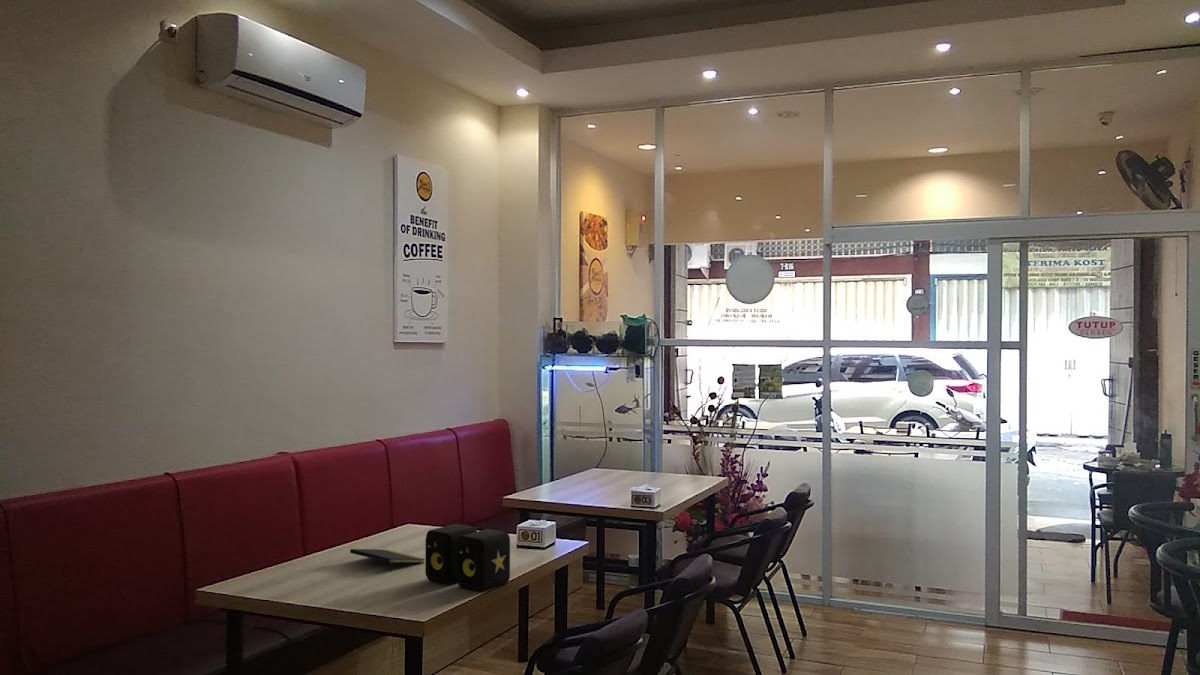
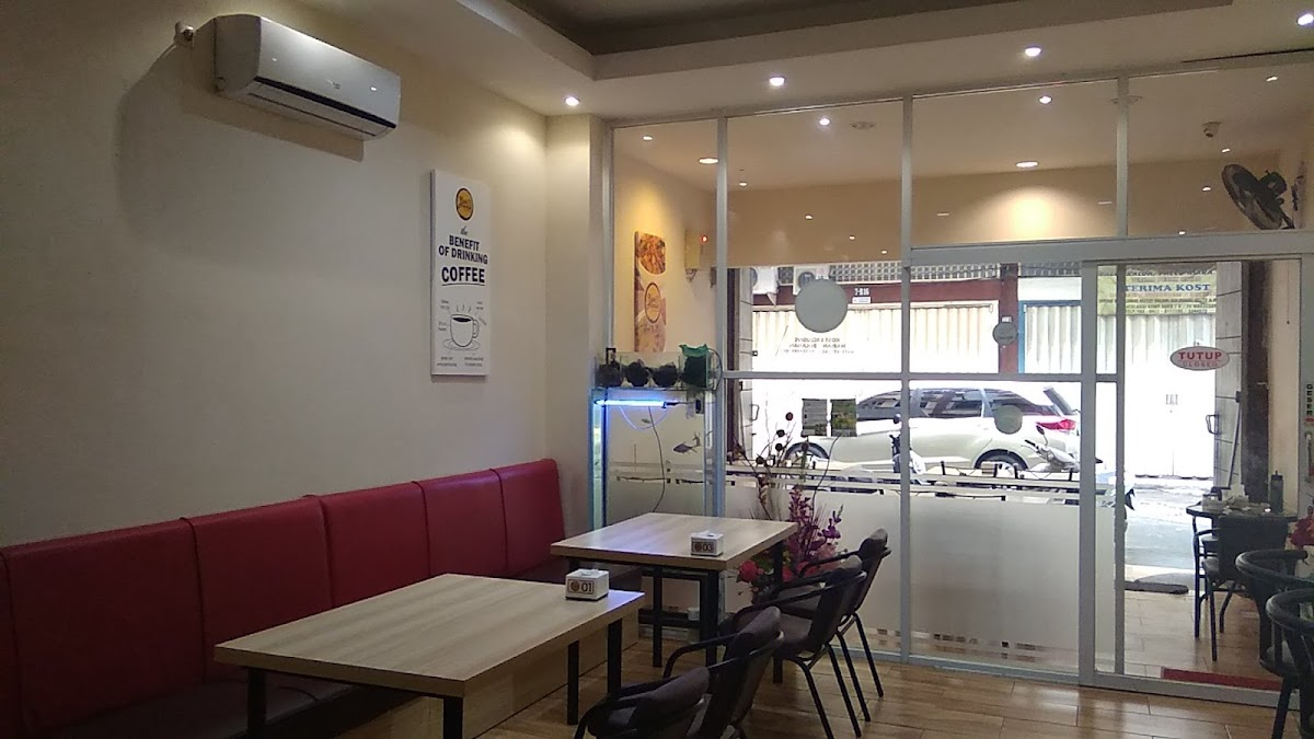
- speaker [425,523,511,593]
- notepad [349,548,426,573]
